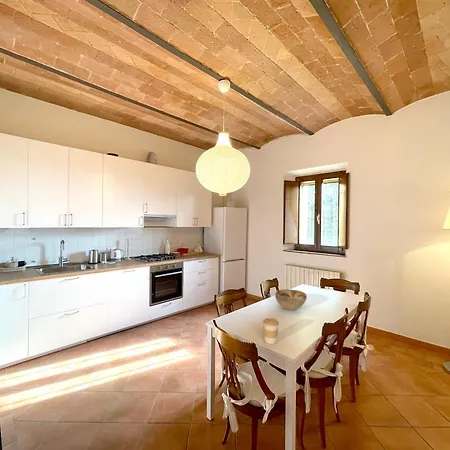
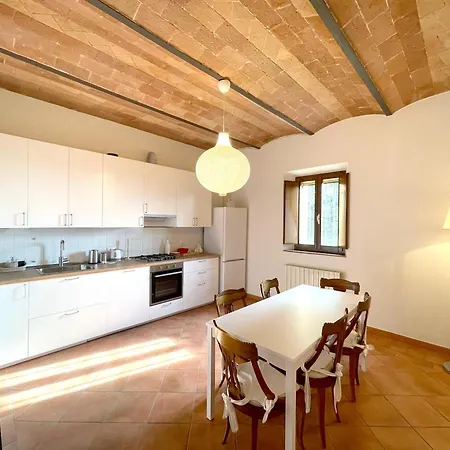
- decorative bowl [274,288,308,311]
- coffee cup [262,317,280,345]
